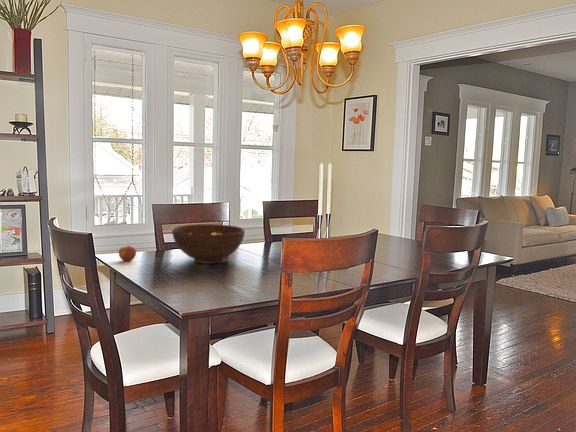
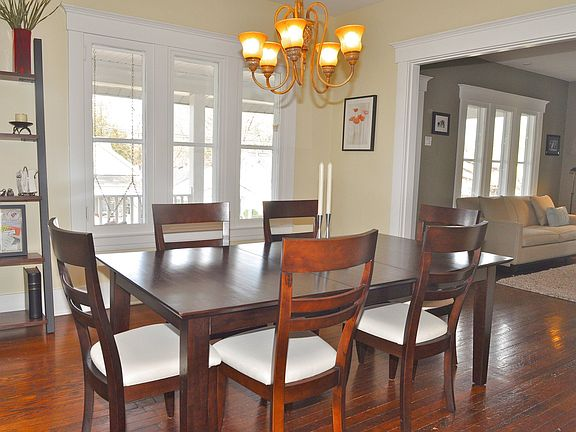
- apple [118,243,137,262]
- fruit bowl [171,223,246,265]
